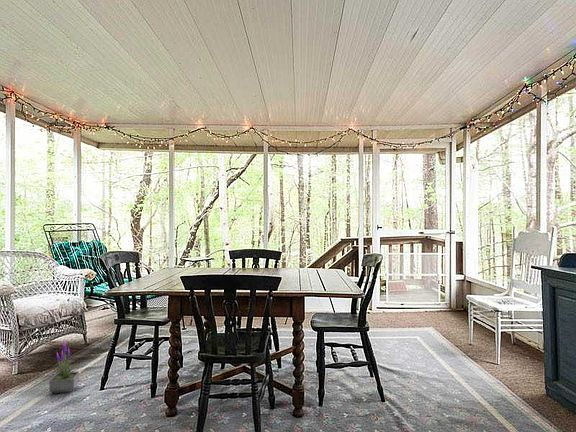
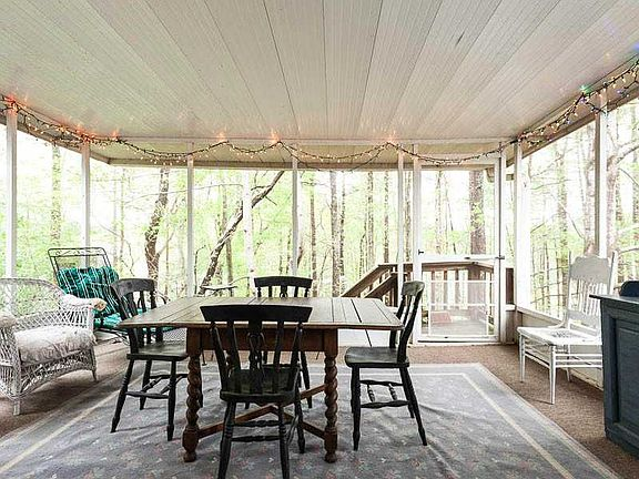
- potted plant [48,338,80,394]
